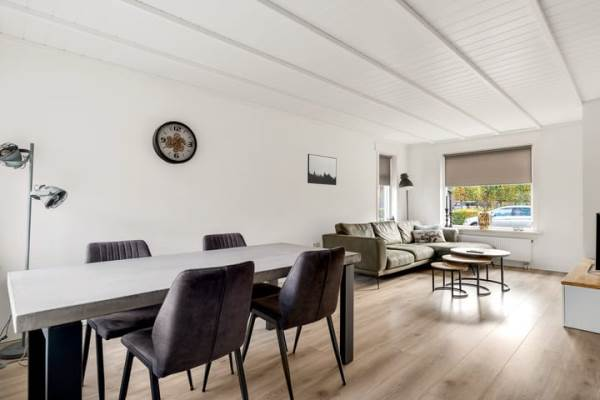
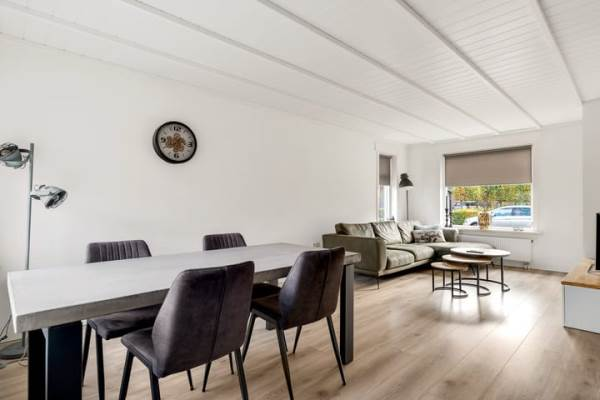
- wall art [306,153,338,186]
